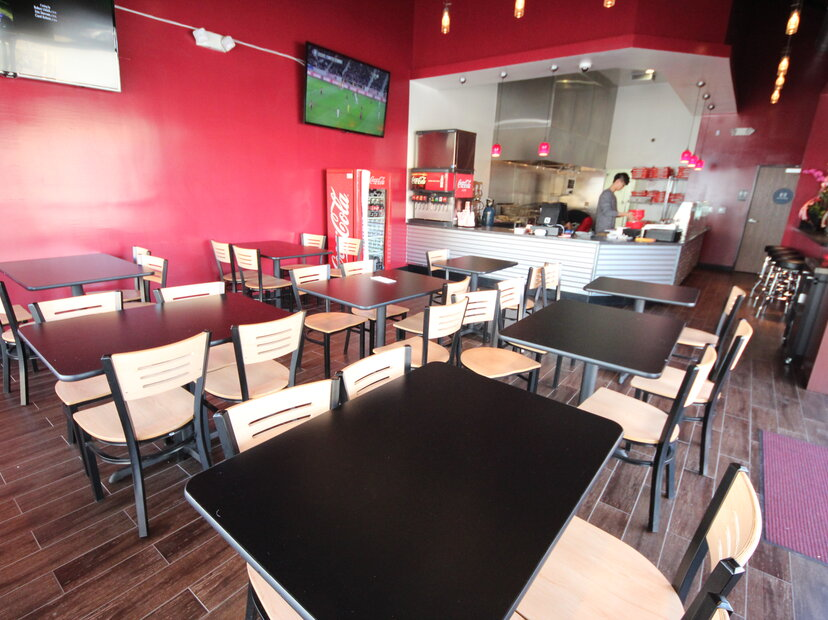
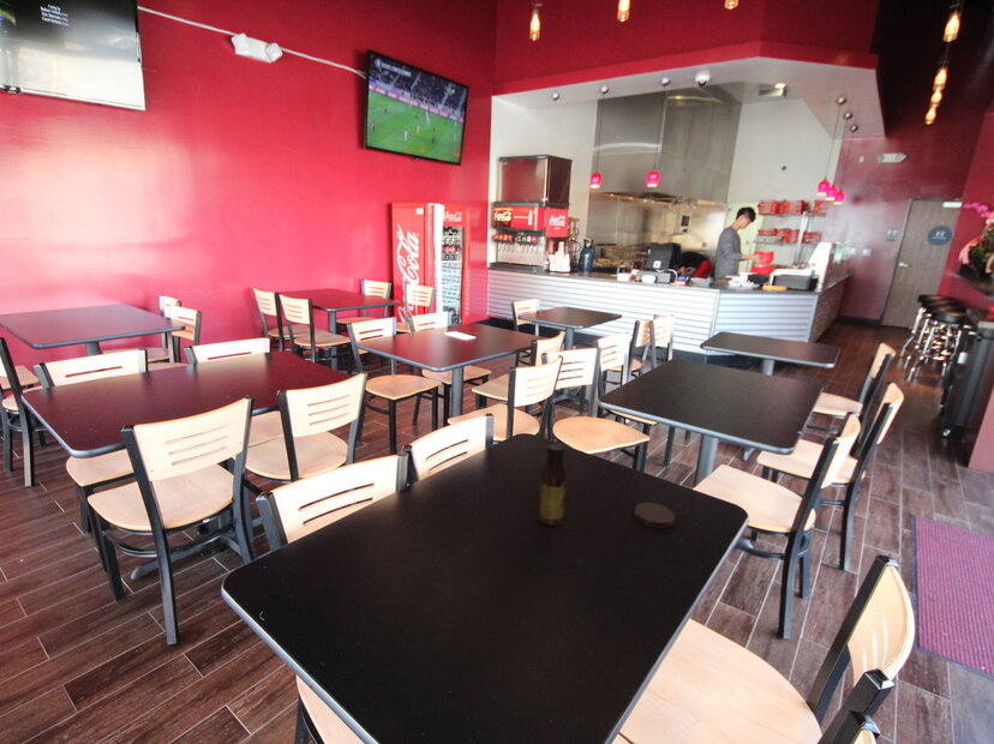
+ coaster [633,502,676,529]
+ sauce bottle [538,443,568,527]
